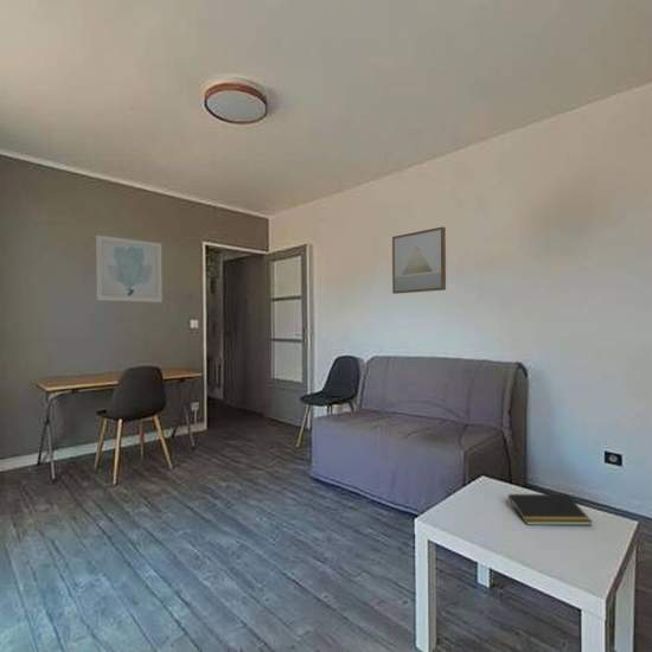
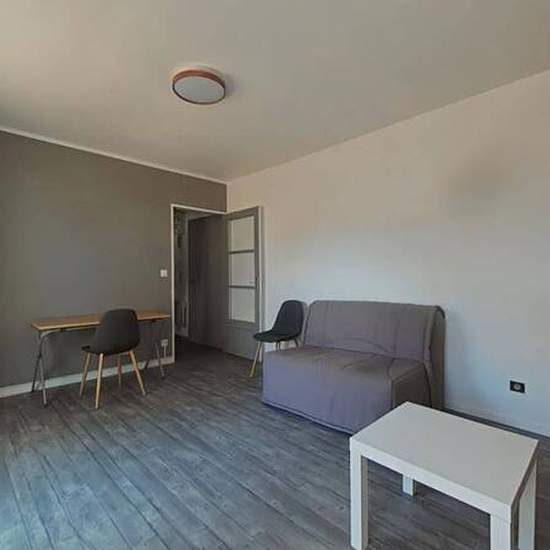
- wall art [391,225,447,295]
- wall art [95,234,164,303]
- notepad [506,493,594,526]
